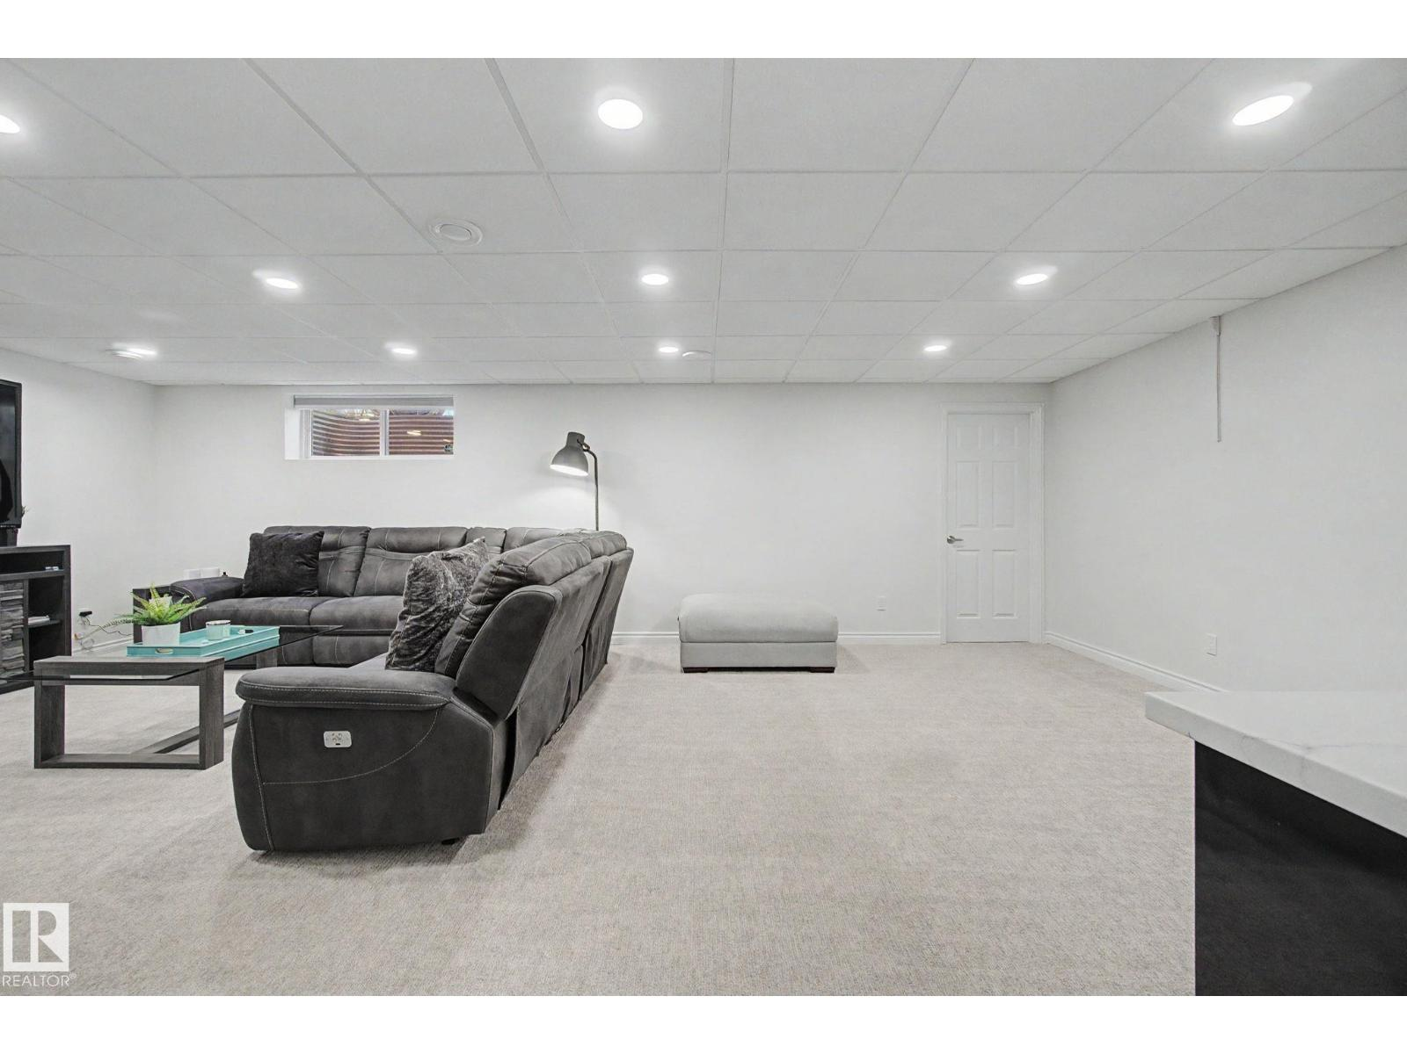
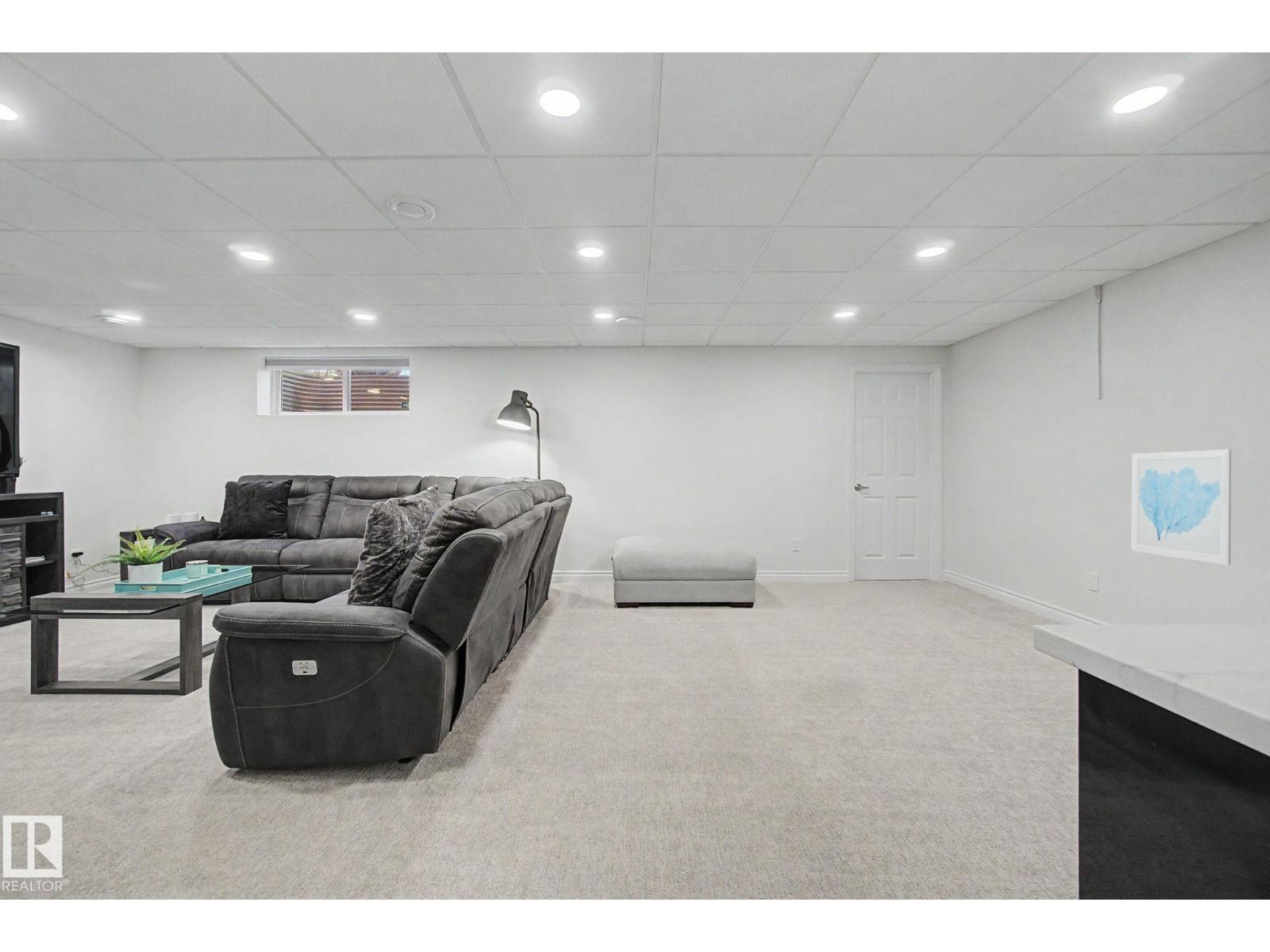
+ wall art [1130,449,1232,566]
